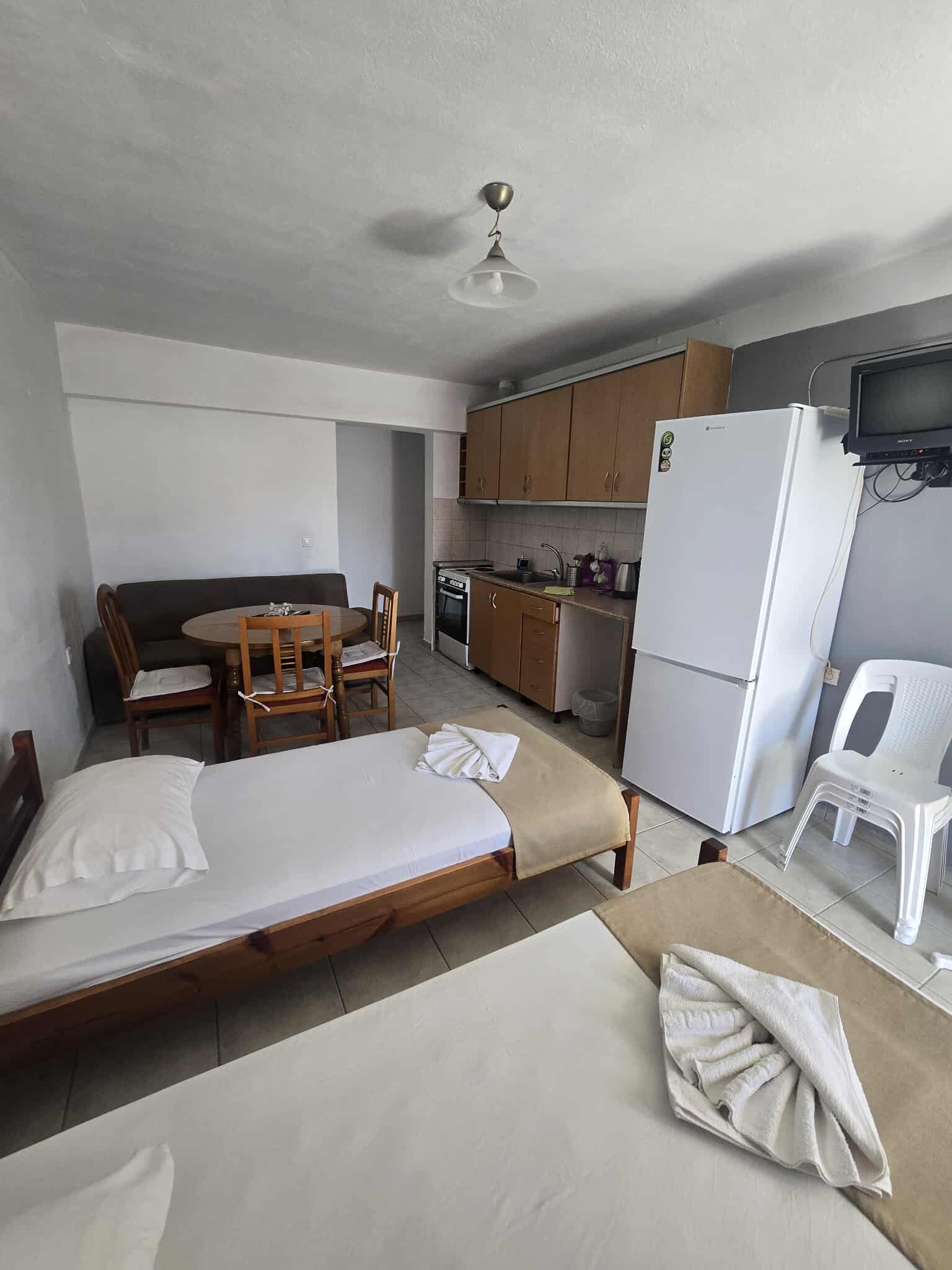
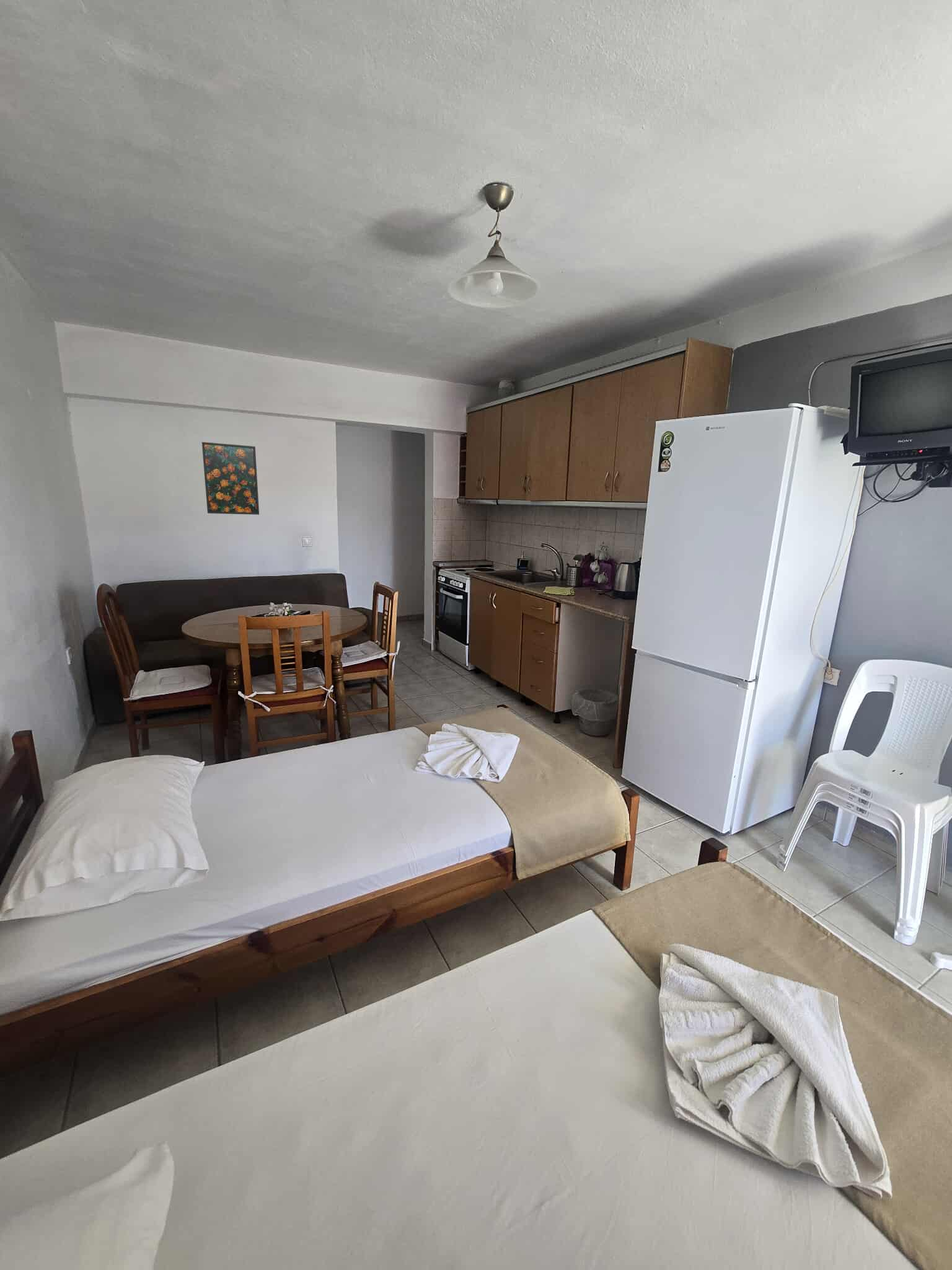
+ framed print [201,442,260,515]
